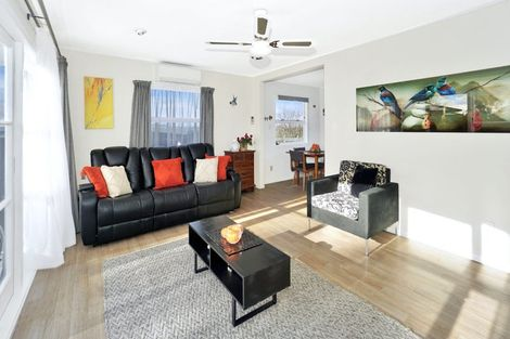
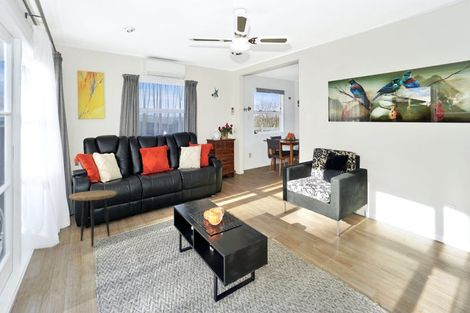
+ side table [68,189,118,248]
